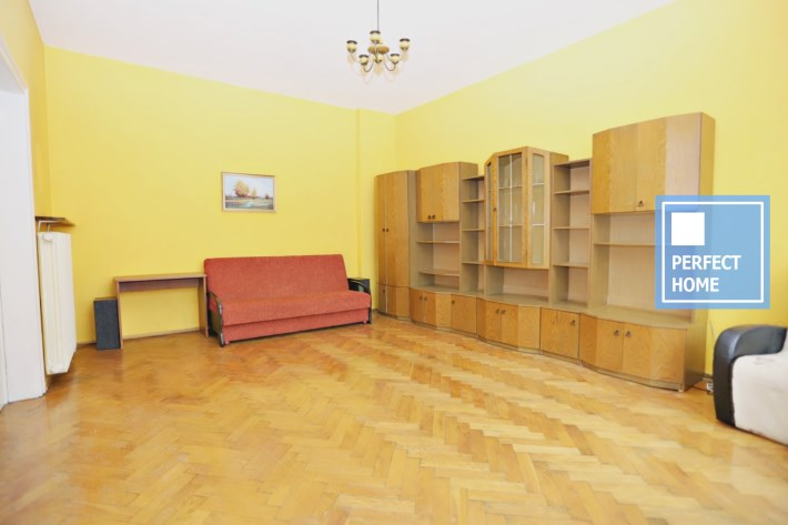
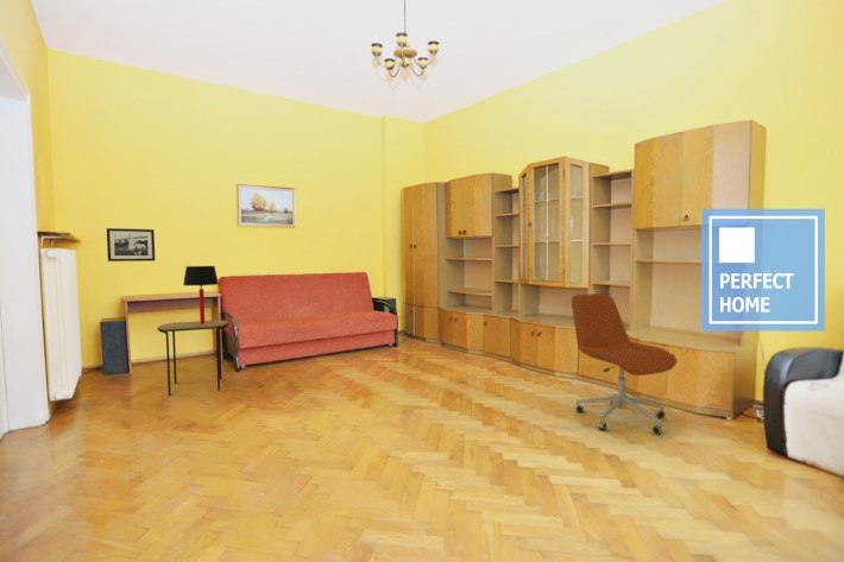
+ side table [157,318,231,397]
+ table lamp [182,265,220,324]
+ office chair [571,292,679,435]
+ picture frame [106,227,157,263]
